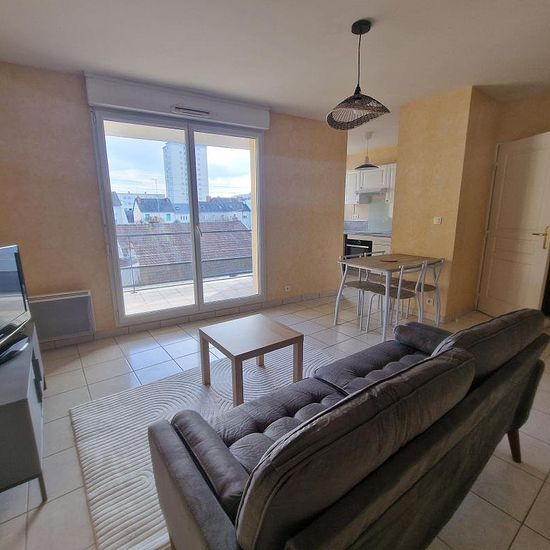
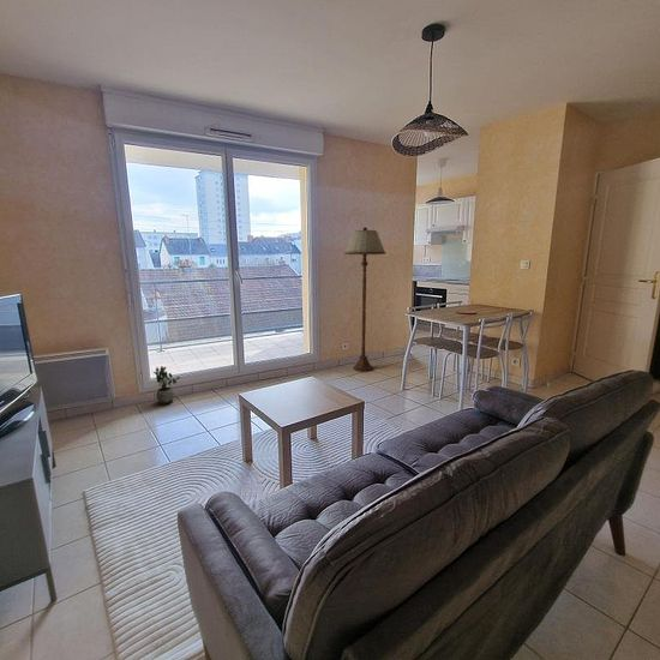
+ potted plant [152,365,181,406]
+ floor lamp [343,226,388,372]
